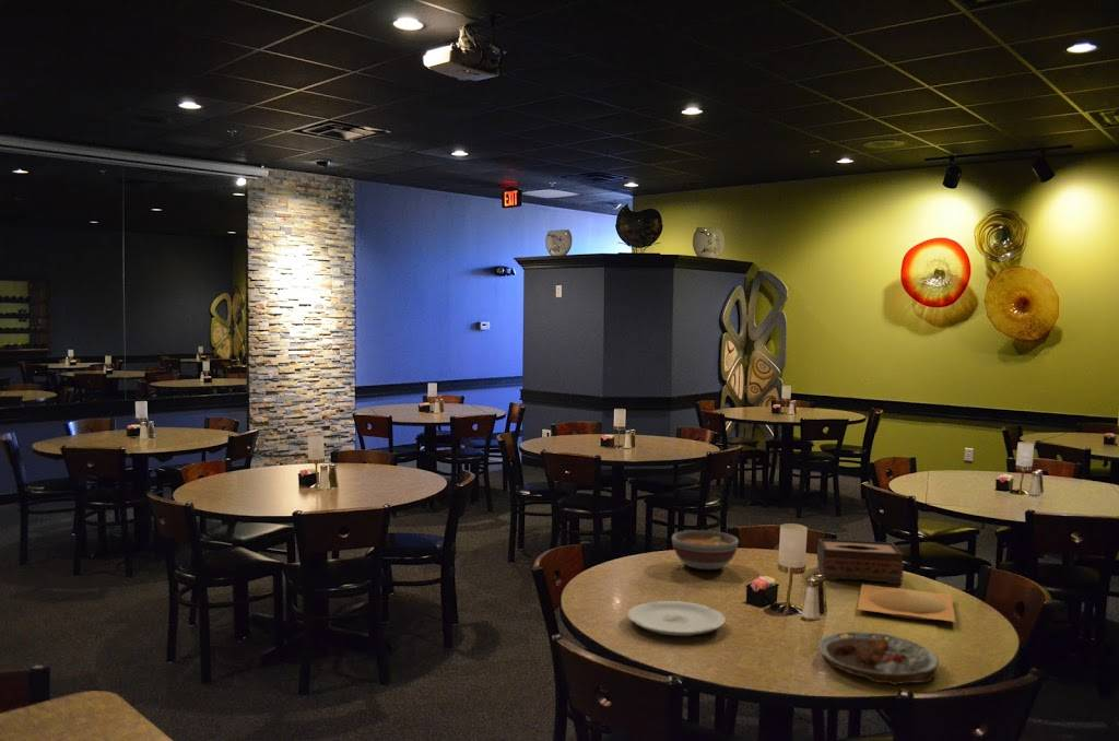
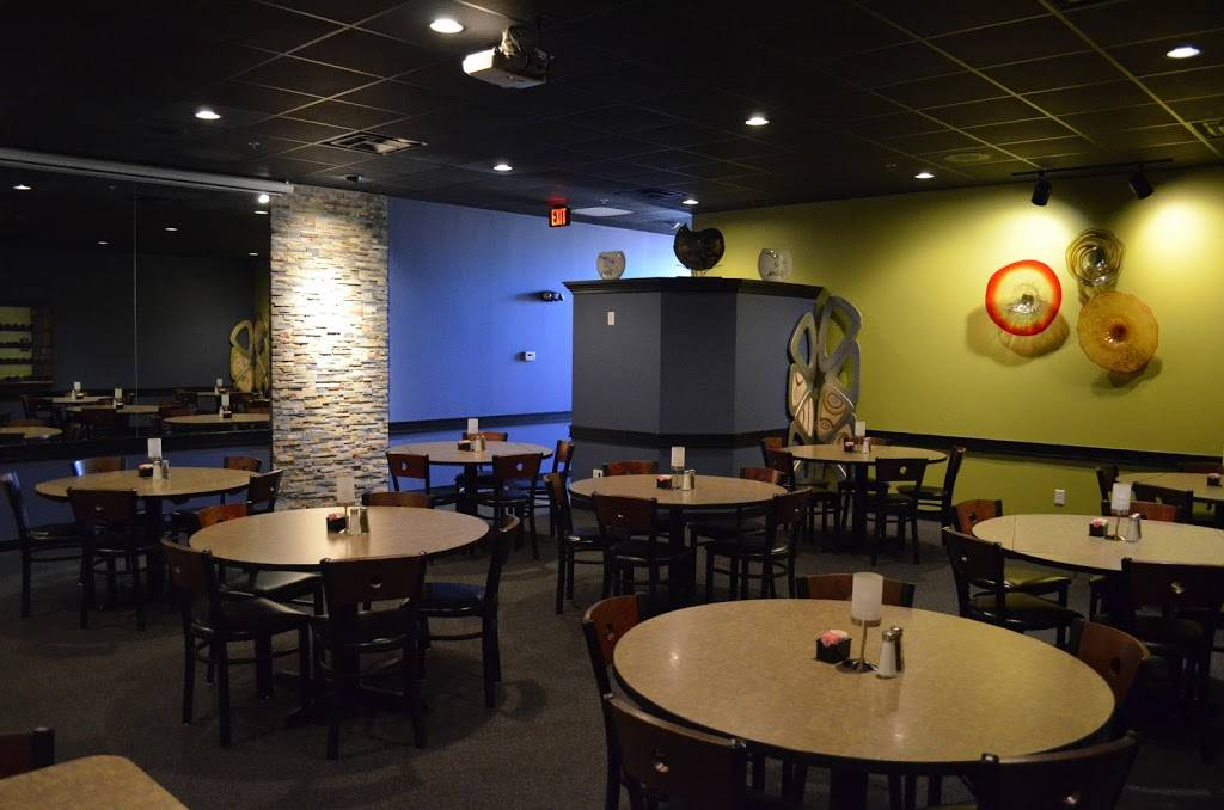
- tissue box [816,538,905,586]
- plate [856,584,956,623]
- plate [817,631,940,685]
- plate [626,600,727,637]
- bowl [671,529,740,571]
